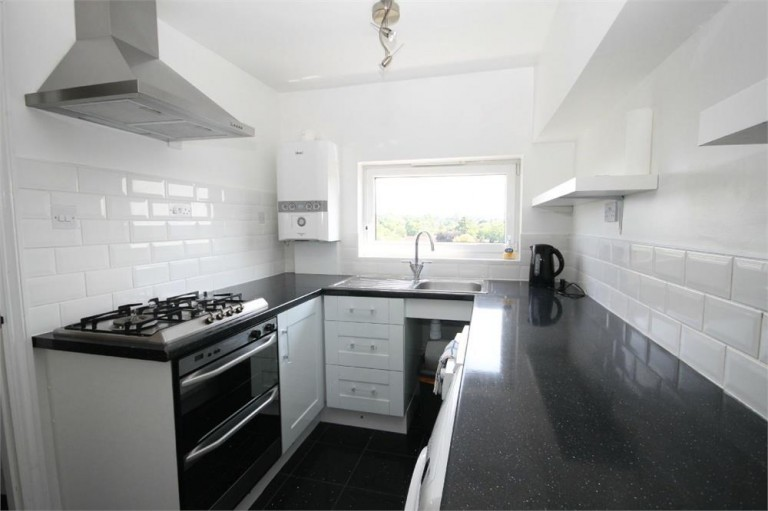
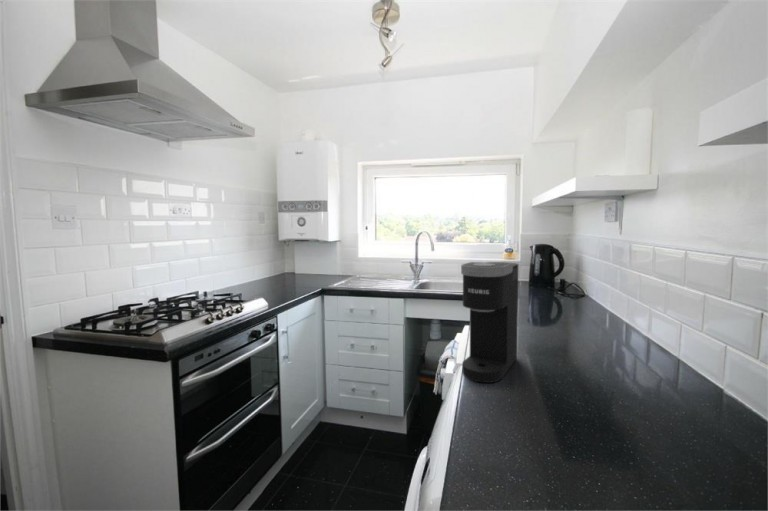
+ coffee maker [460,261,519,384]
